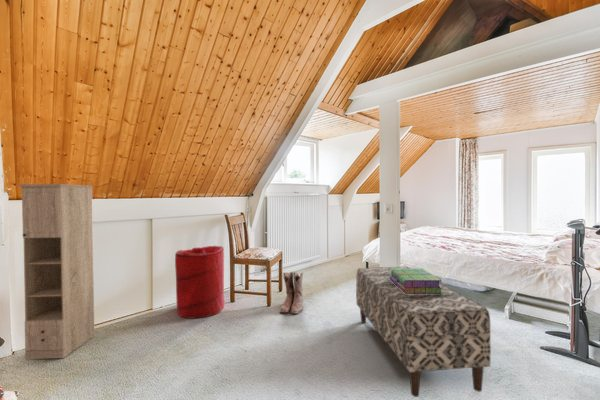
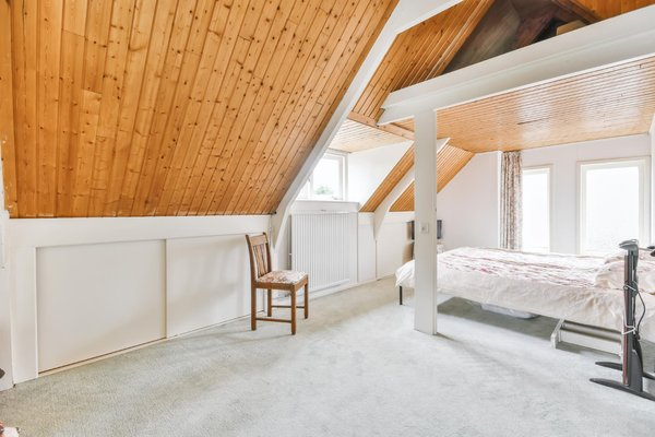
- boots [279,271,304,315]
- storage cabinet [17,183,95,360]
- stack of books [389,268,442,294]
- laundry hamper [174,245,226,319]
- bench [355,266,492,398]
